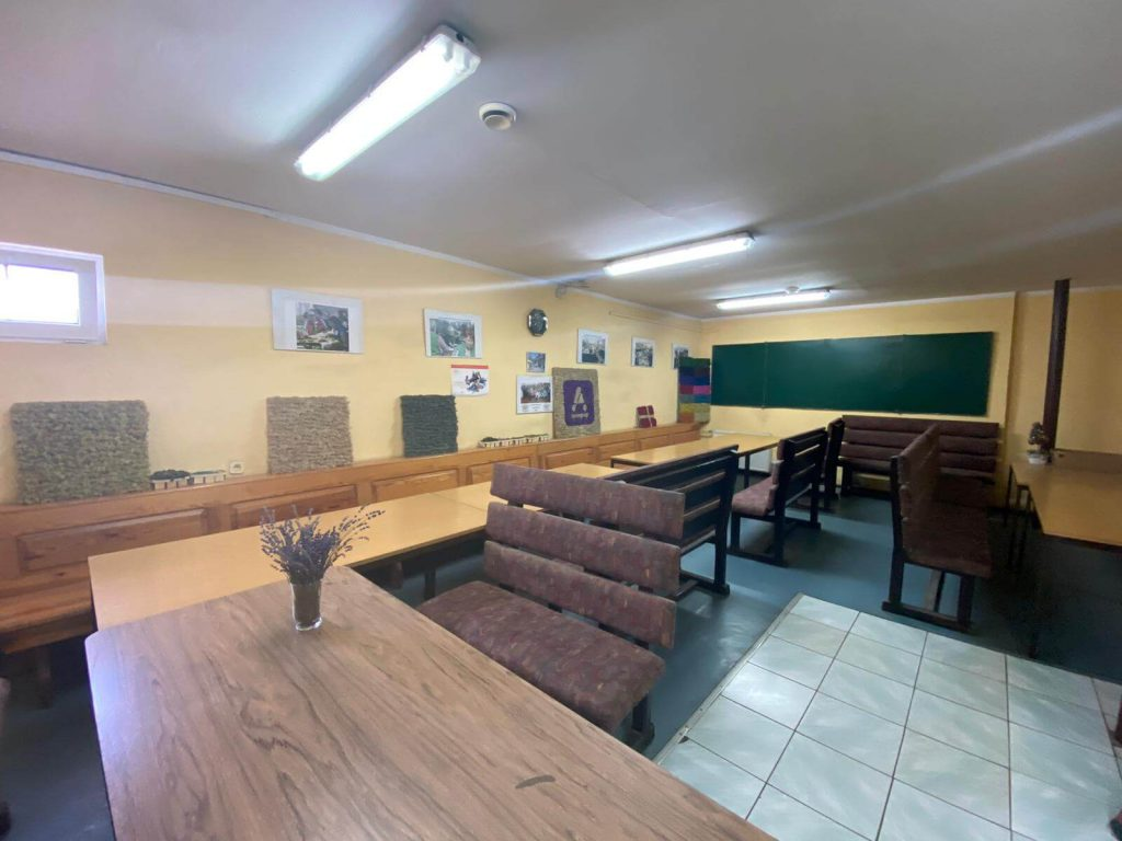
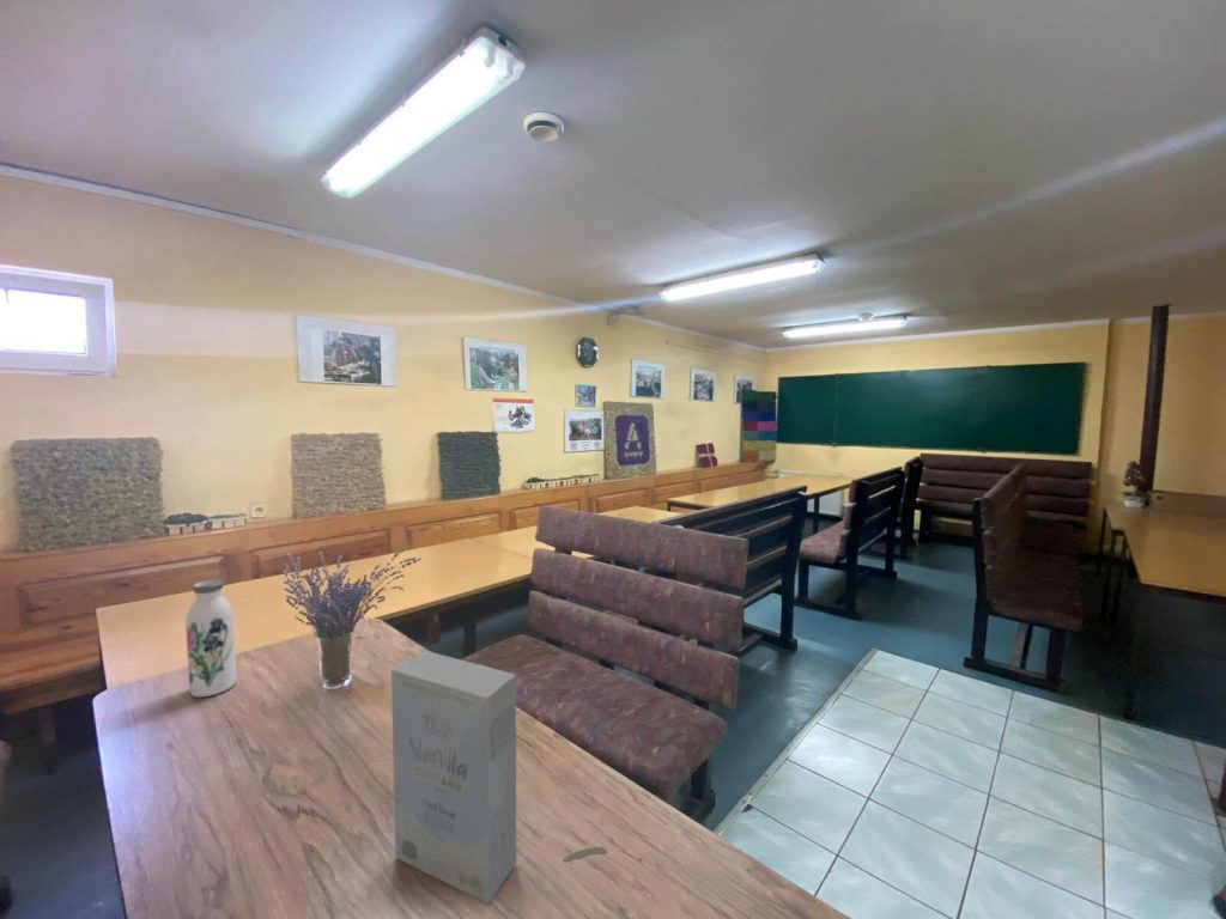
+ water bottle [186,579,237,698]
+ book [390,650,517,905]
